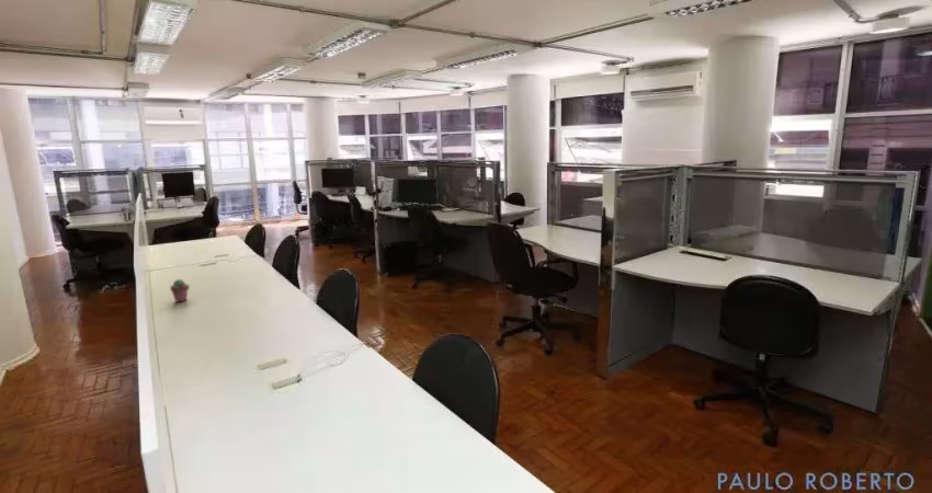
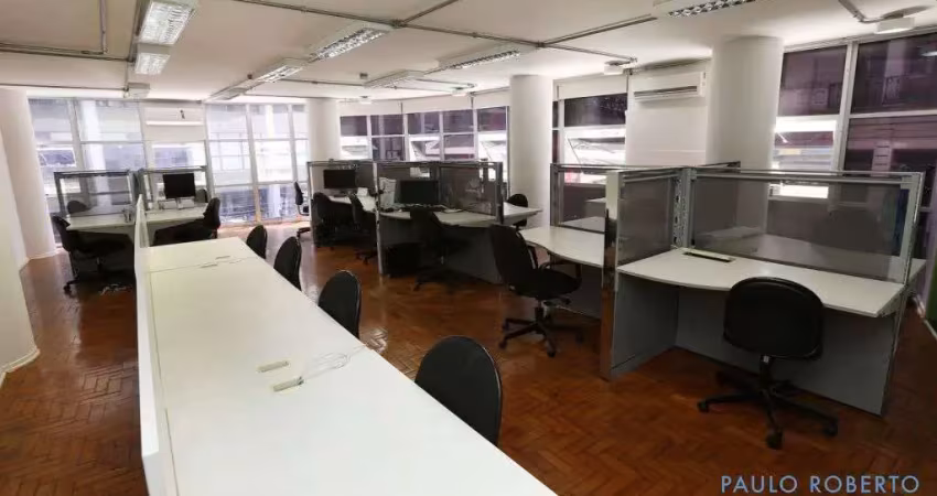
- potted succulent [169,278,191,303]
